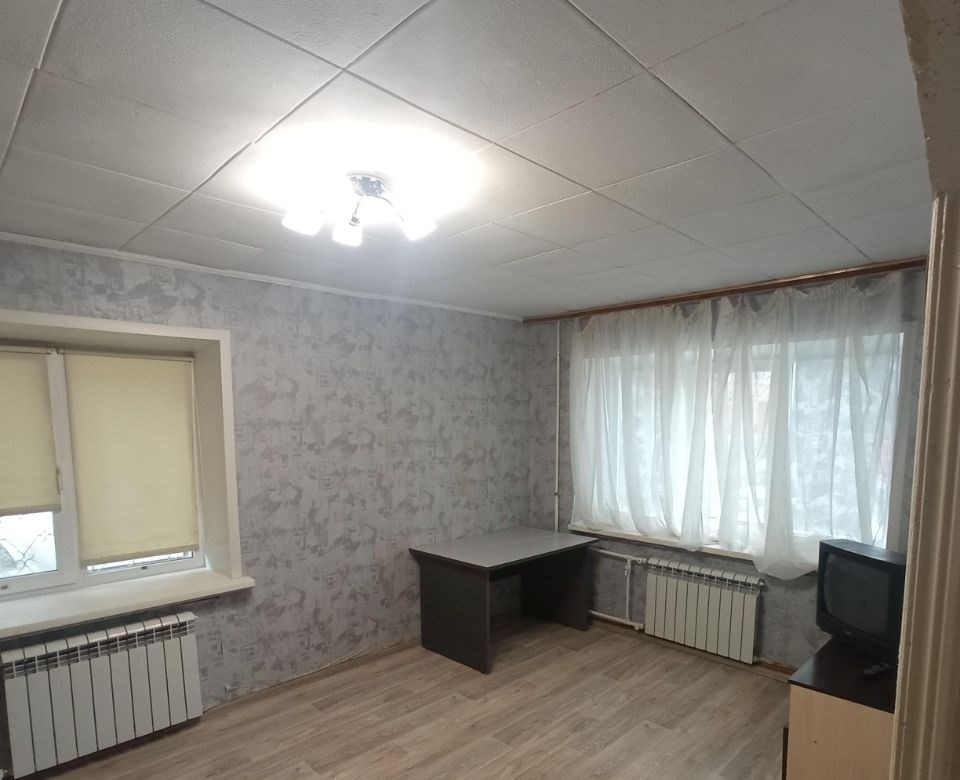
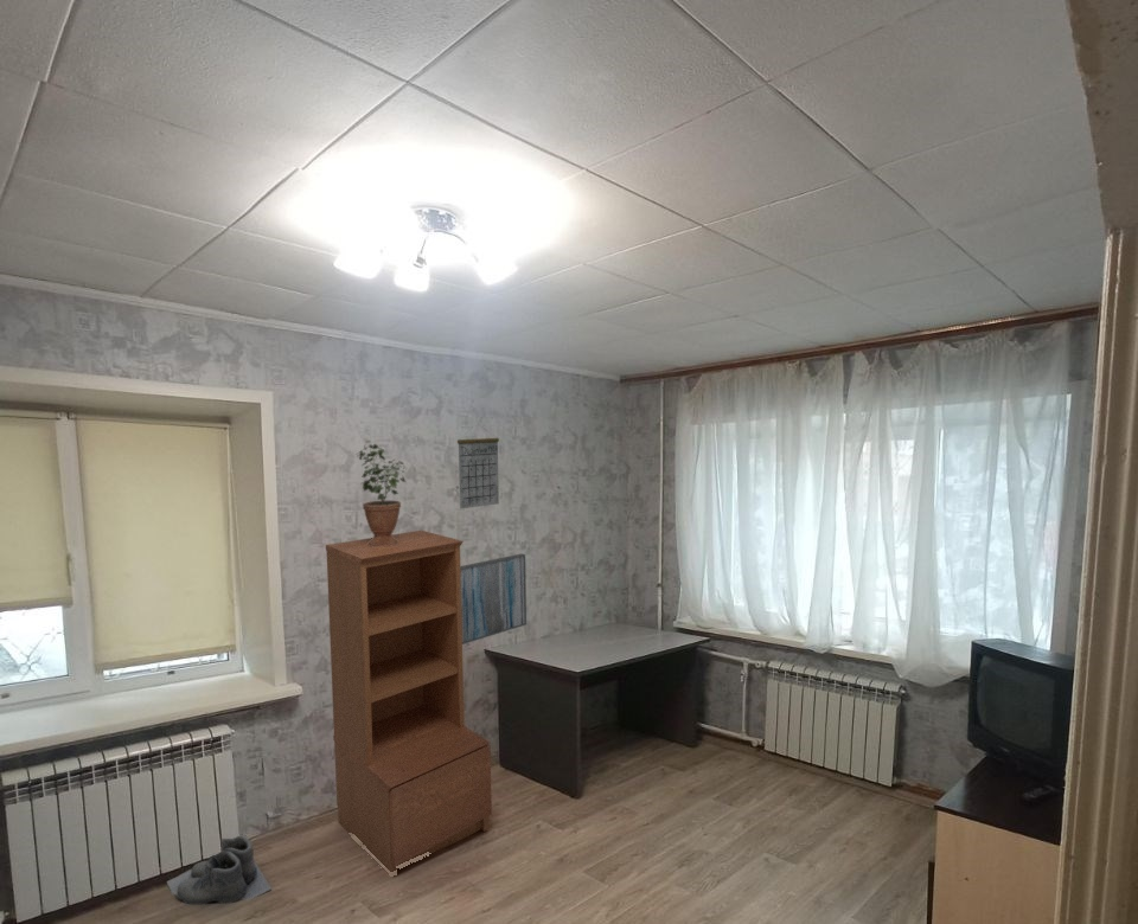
+ potted plant [356,439,407,547]
+ wall art [460,552,528,646]
+ calendar [456,424,500,511]
+ boots [166,834,273,906]
+ bookshelf [325,530,493,872]
